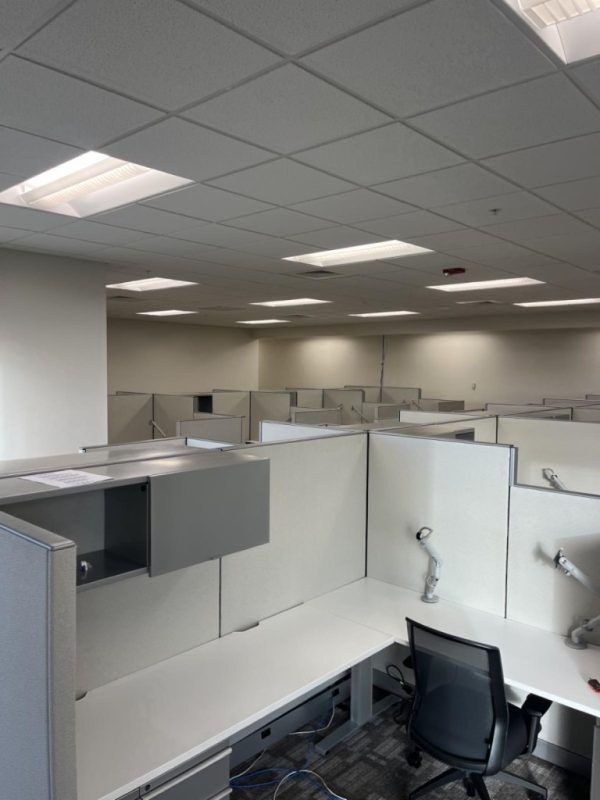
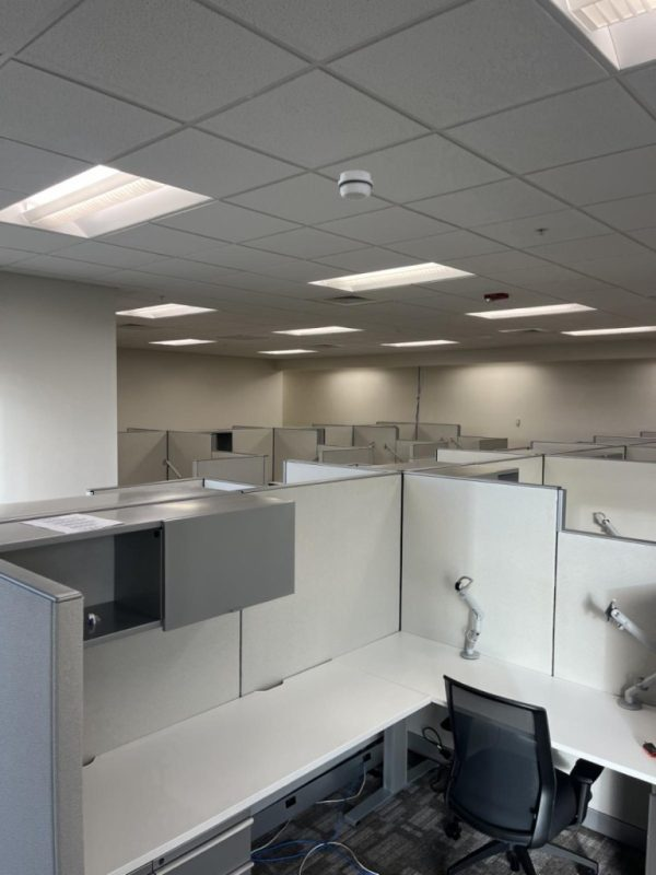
+ smoke detector [337,170,374,201]
